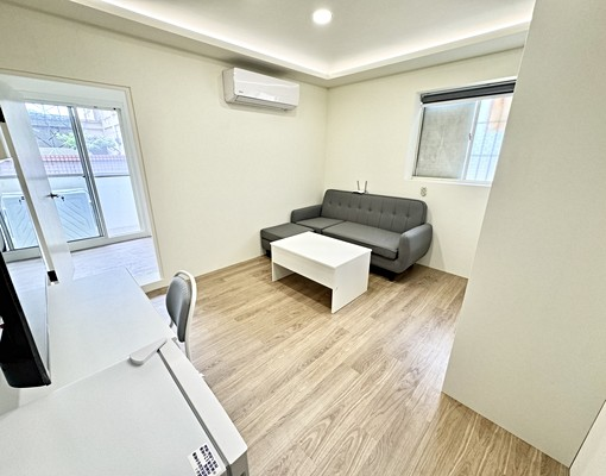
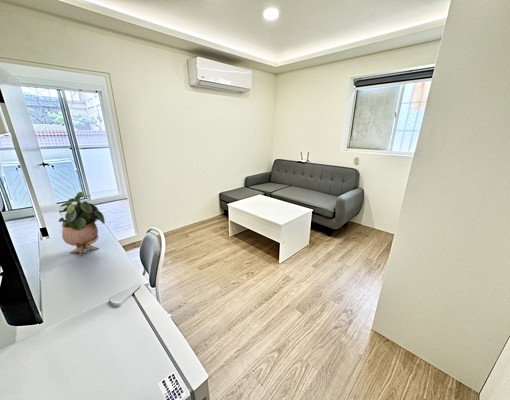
+ potted plant [58,191,106,258]
